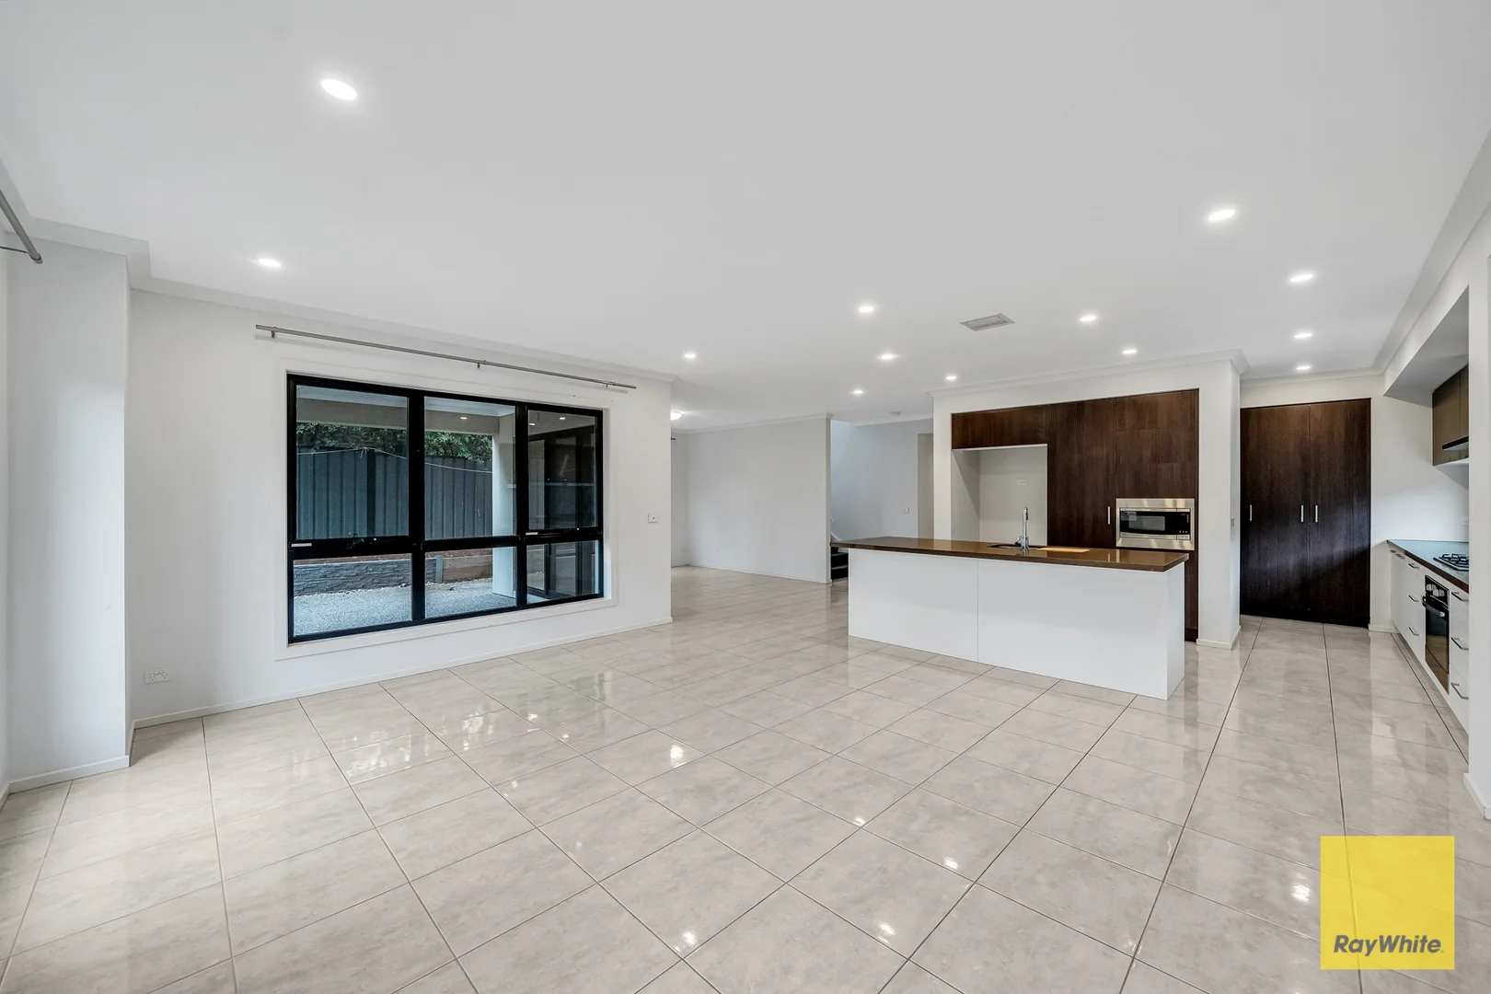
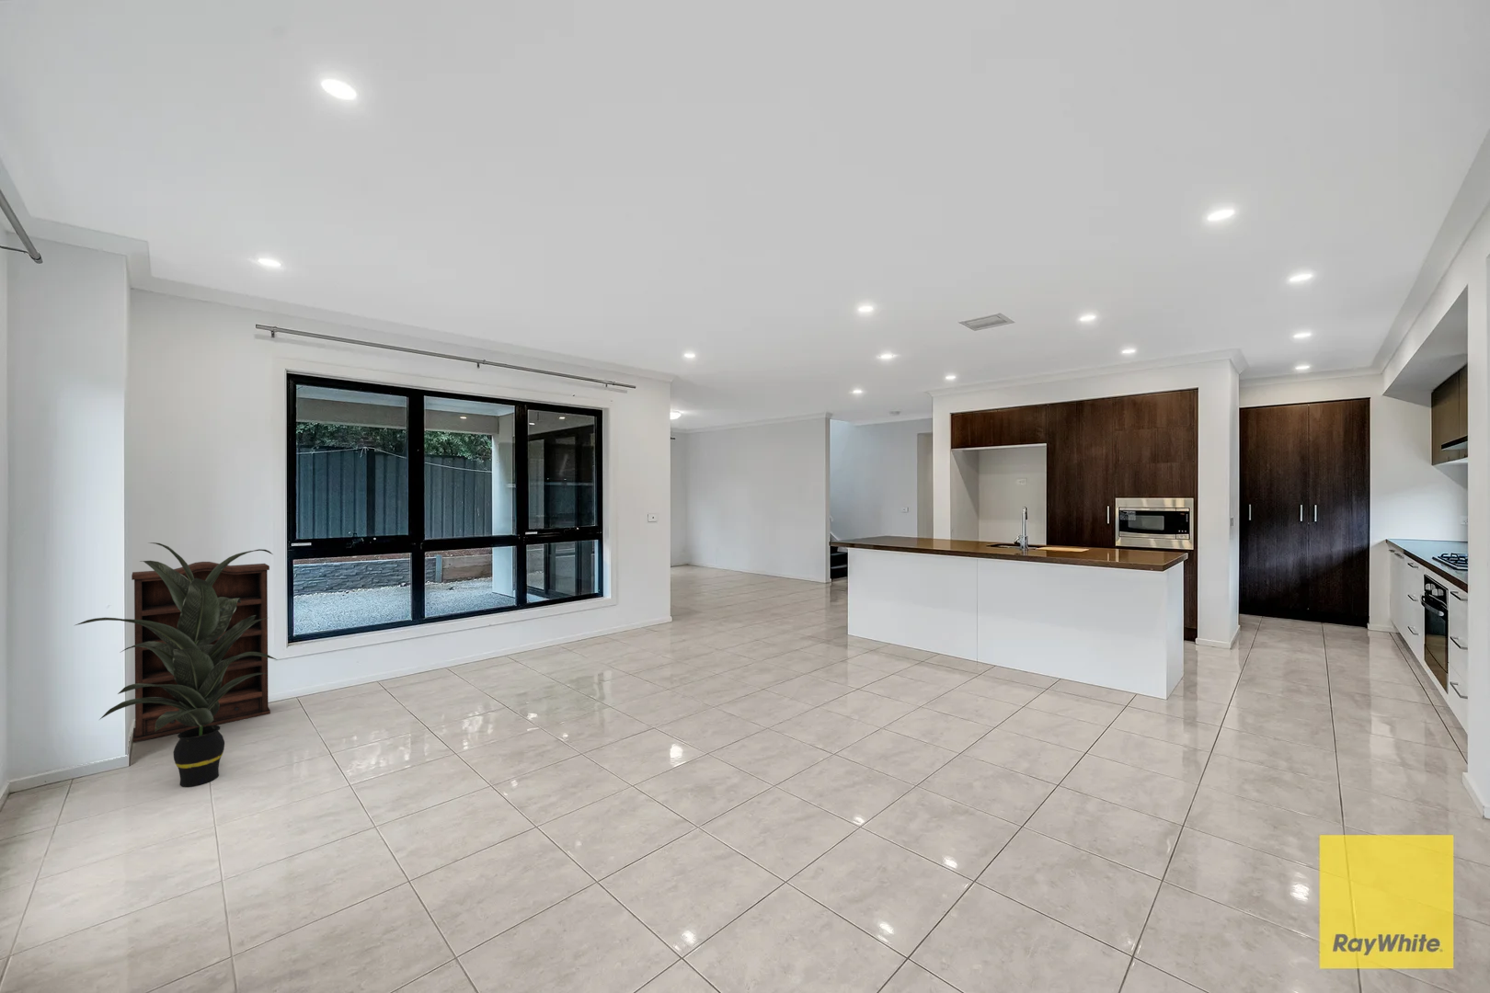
+ indoor plant [73,542,278,788]
+ bookshelf [131,561,272,743]
